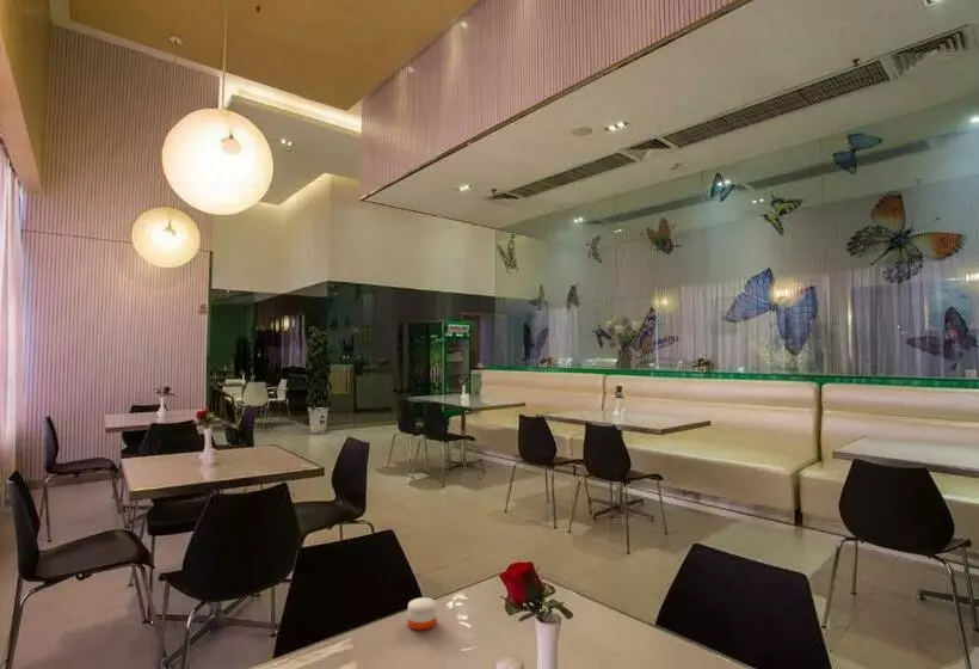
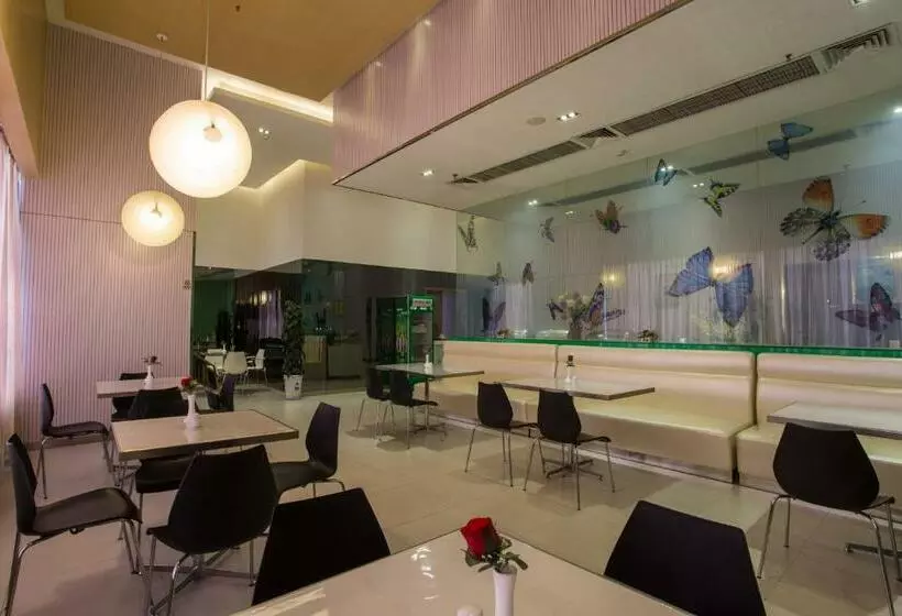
- candle [407,596,437,632]
